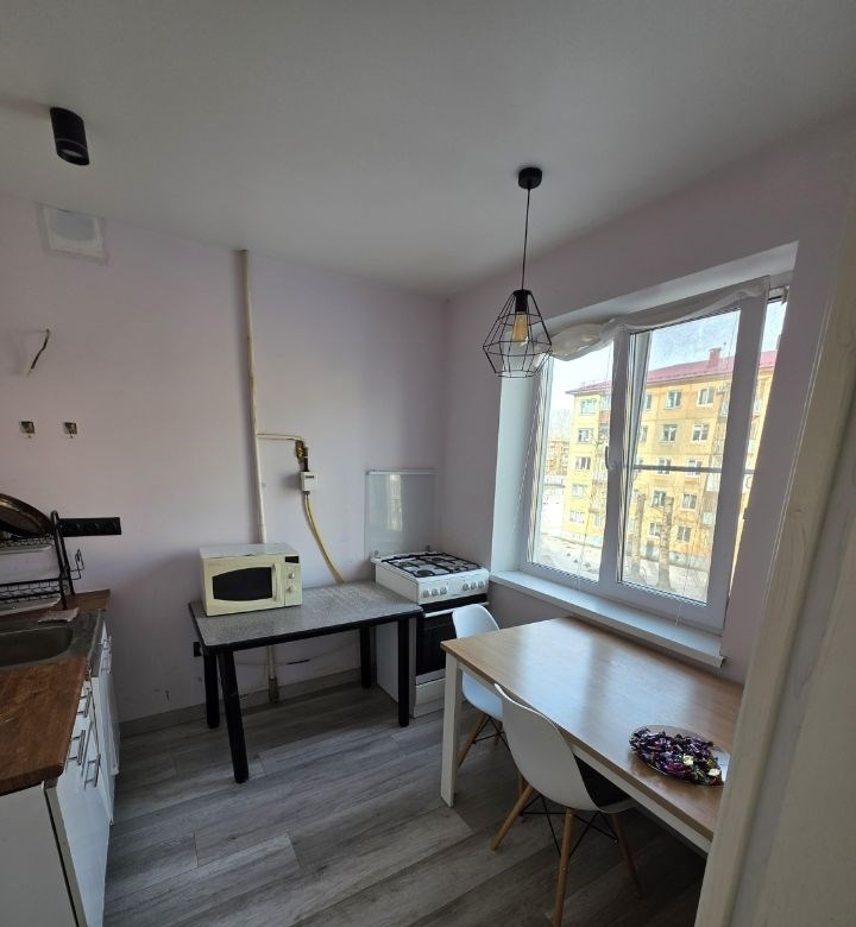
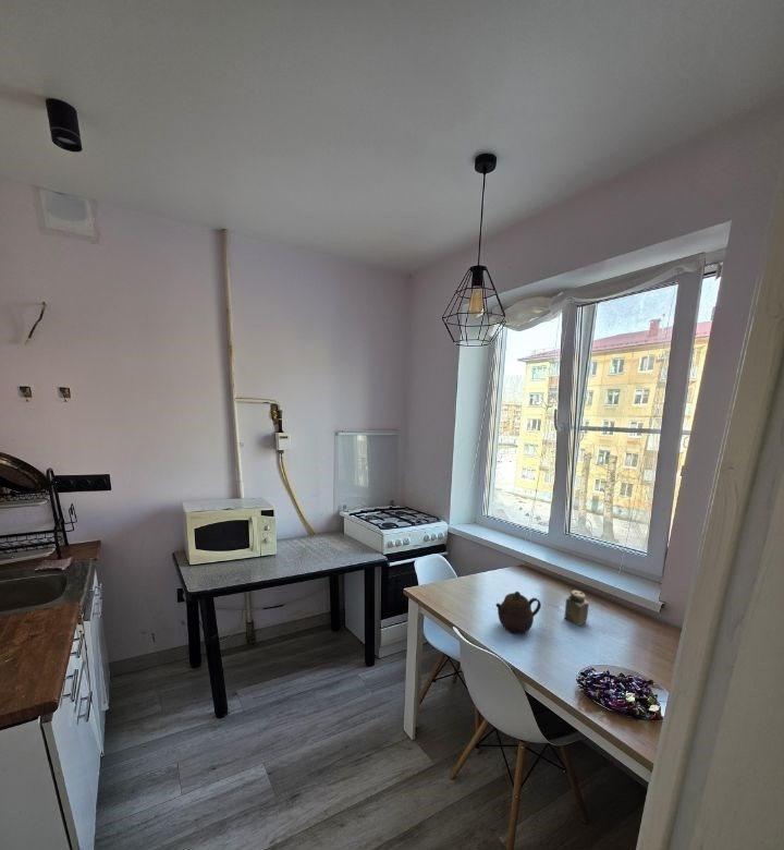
+ salt shaker [563,590,590,627]
+ teapot [494,591,542,635]
